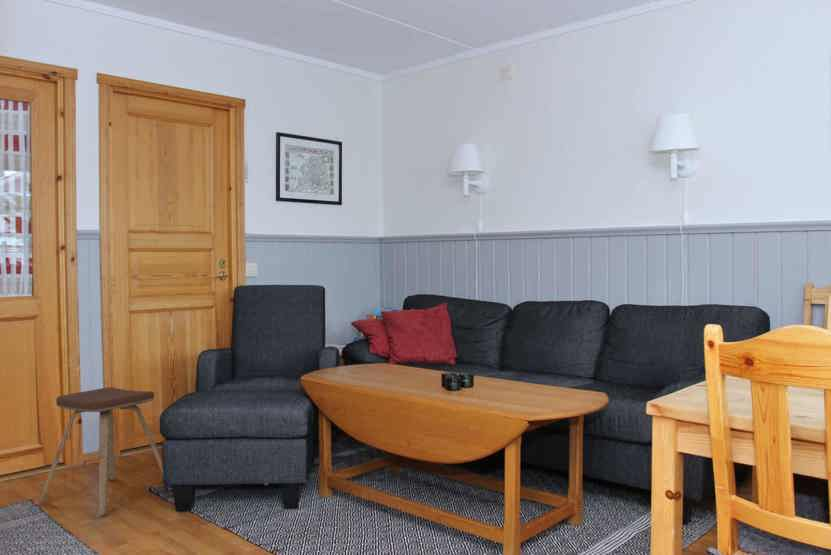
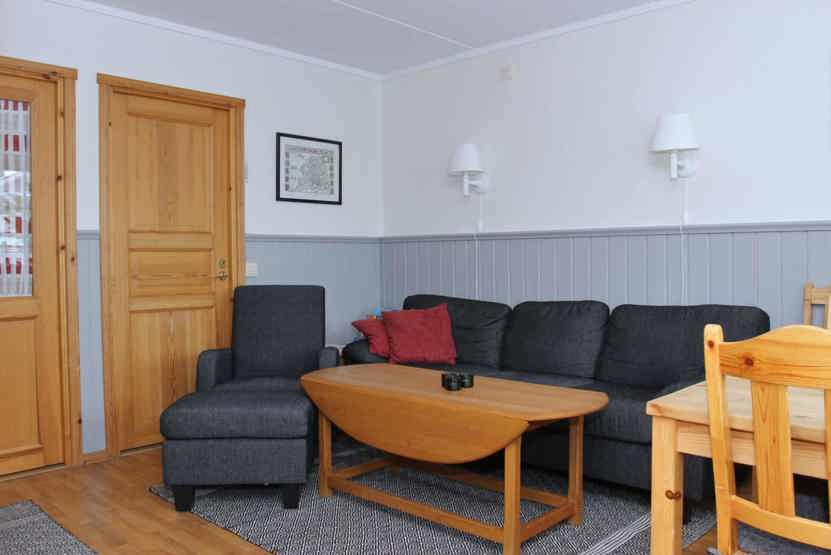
- music stool [37,386,173,517]
